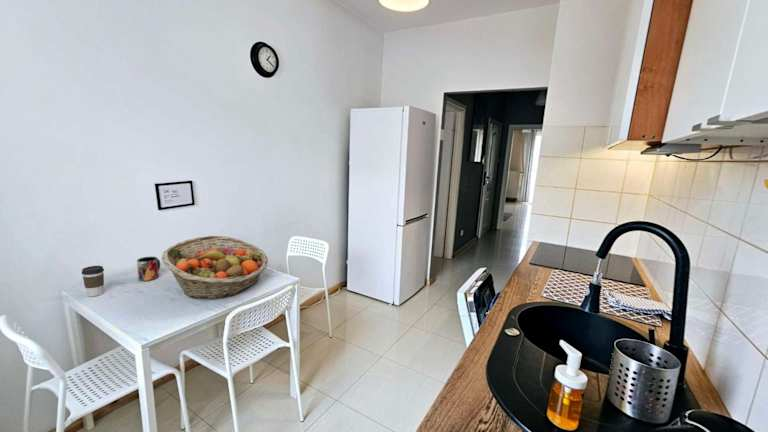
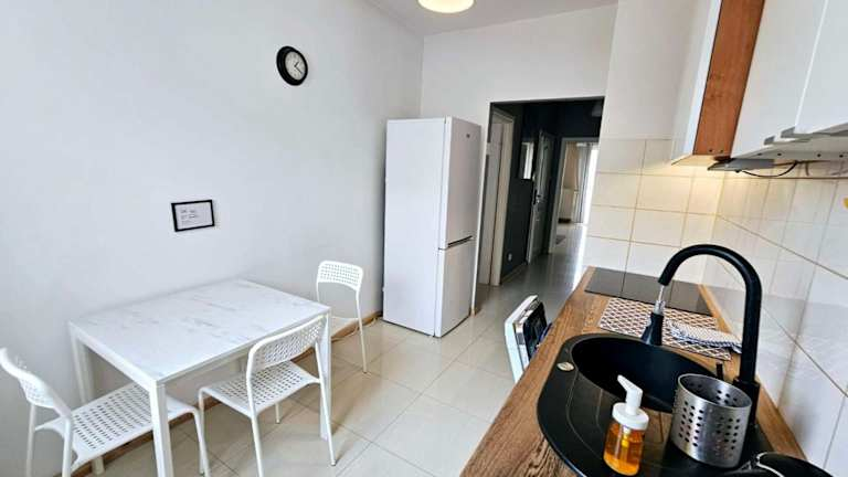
- coffee cup [81,265,105,297]
- mug [136,256,161,282]
- fruit basket [161,235,269,300]
